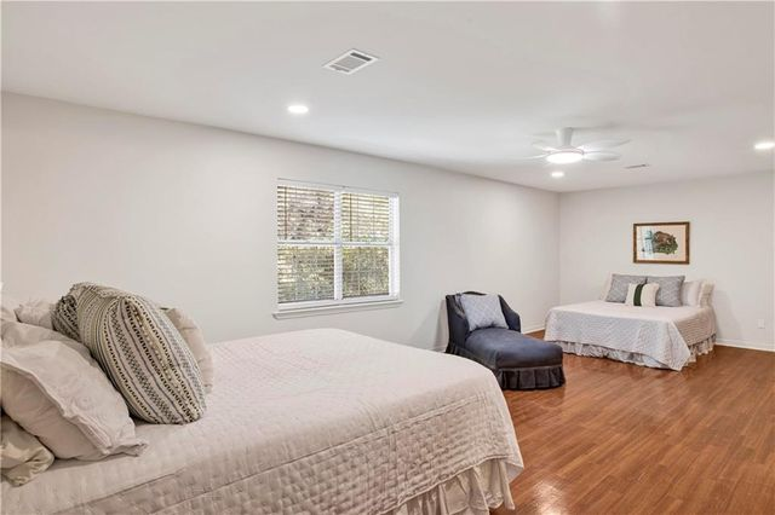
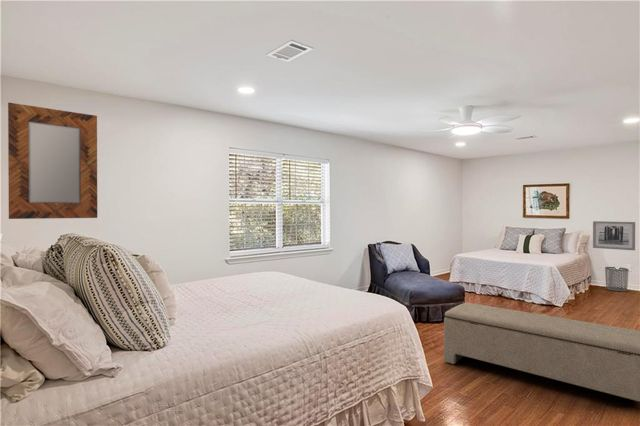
+ waste bin [604,266,630,292]
+ home mirror [7,102,98,220]
+ wall art [592,220,636,251]
+ bench [443,302,640,403]
